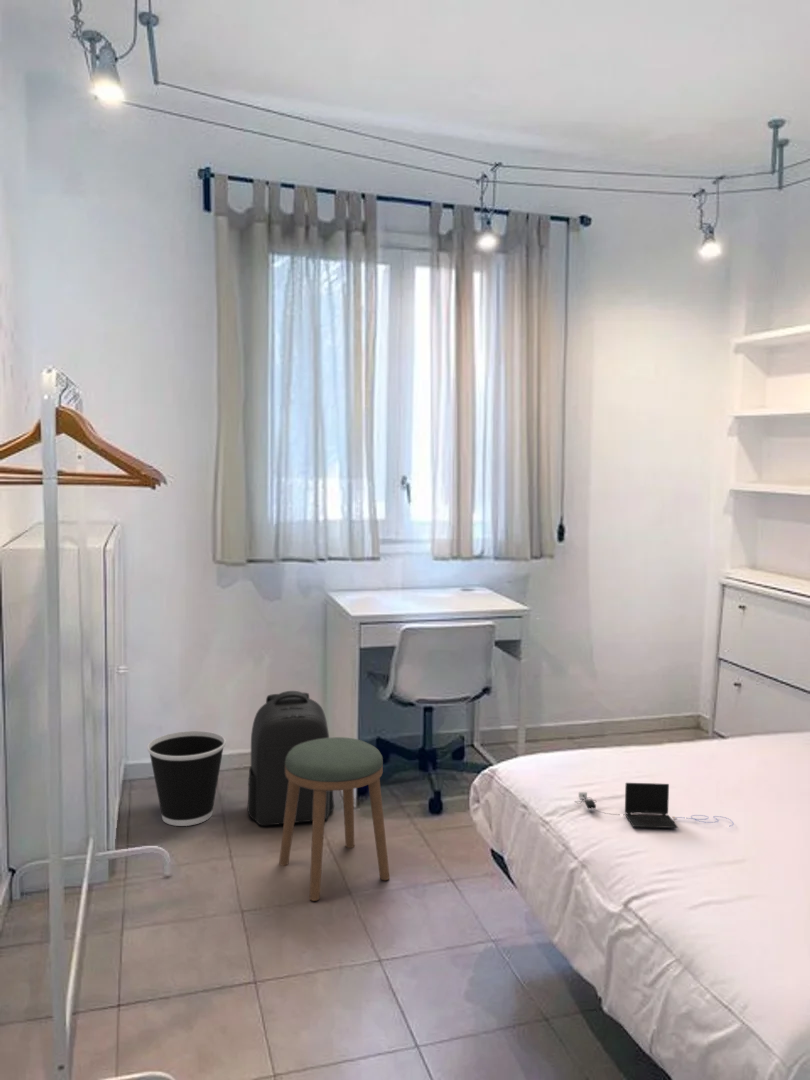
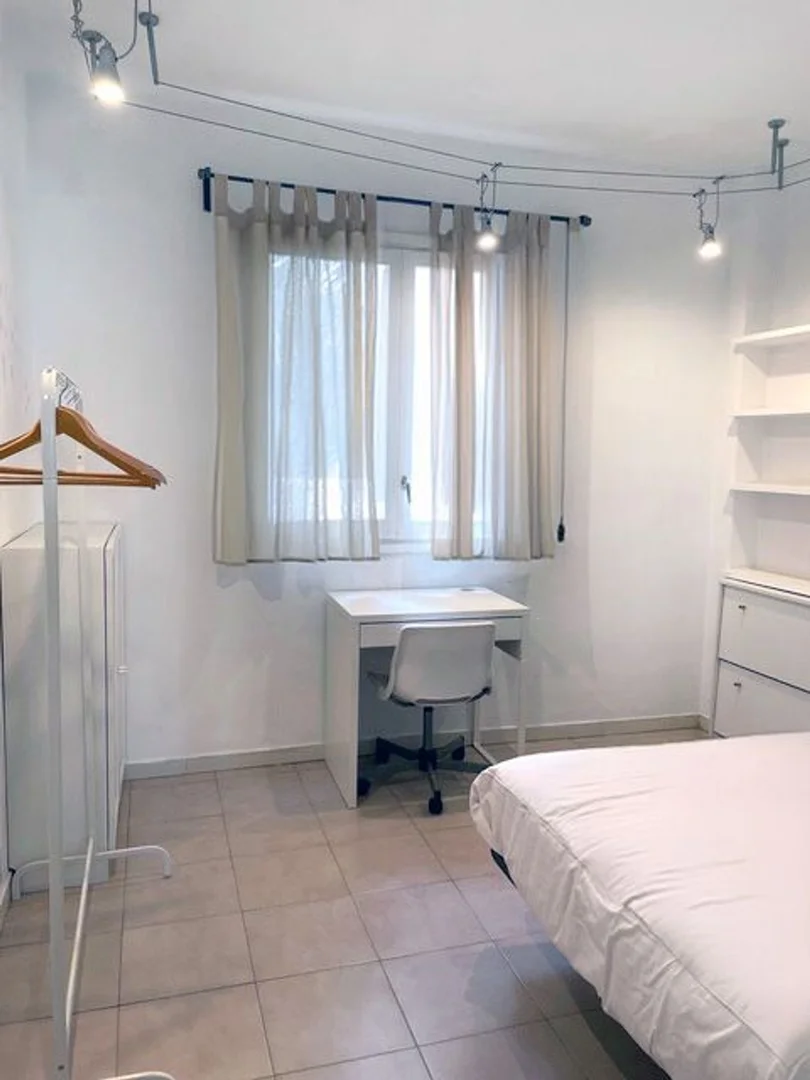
- laptop [574,782,734,829]
- wastebasket [146,730,227,827]
- stool [278,736,391,902]
- backpack [246,690,335,827]
